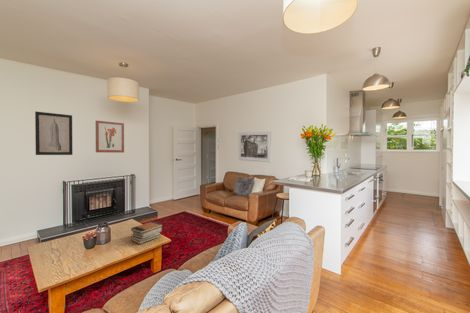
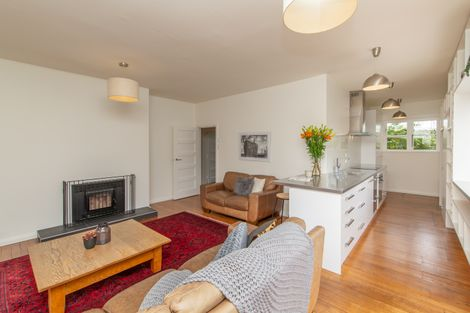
- wall art [34,110,73,156]
- wall art [95,120,125,154]
- book stack [130,220,163,245]
